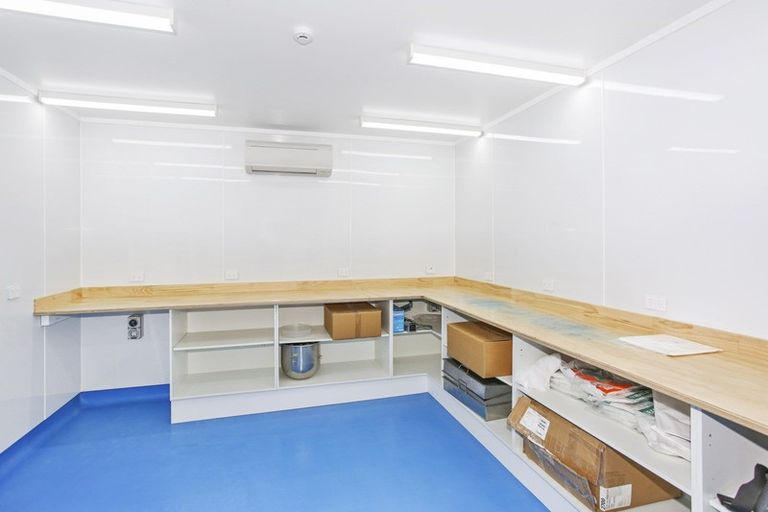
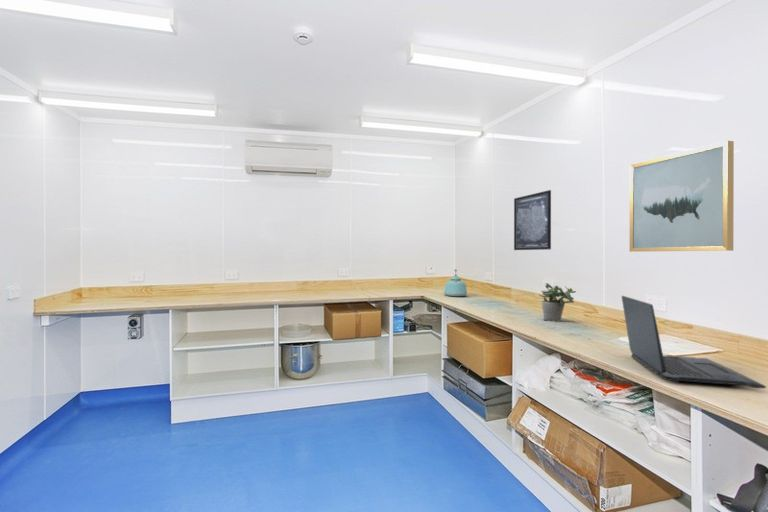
+ kettle [443,268,468,297]
+ potted plant [538,282,577,323]
+ wall art [629,140,735,253]
+ wall art [513,189,552,251]
+ laptop [621,295,767,389]
